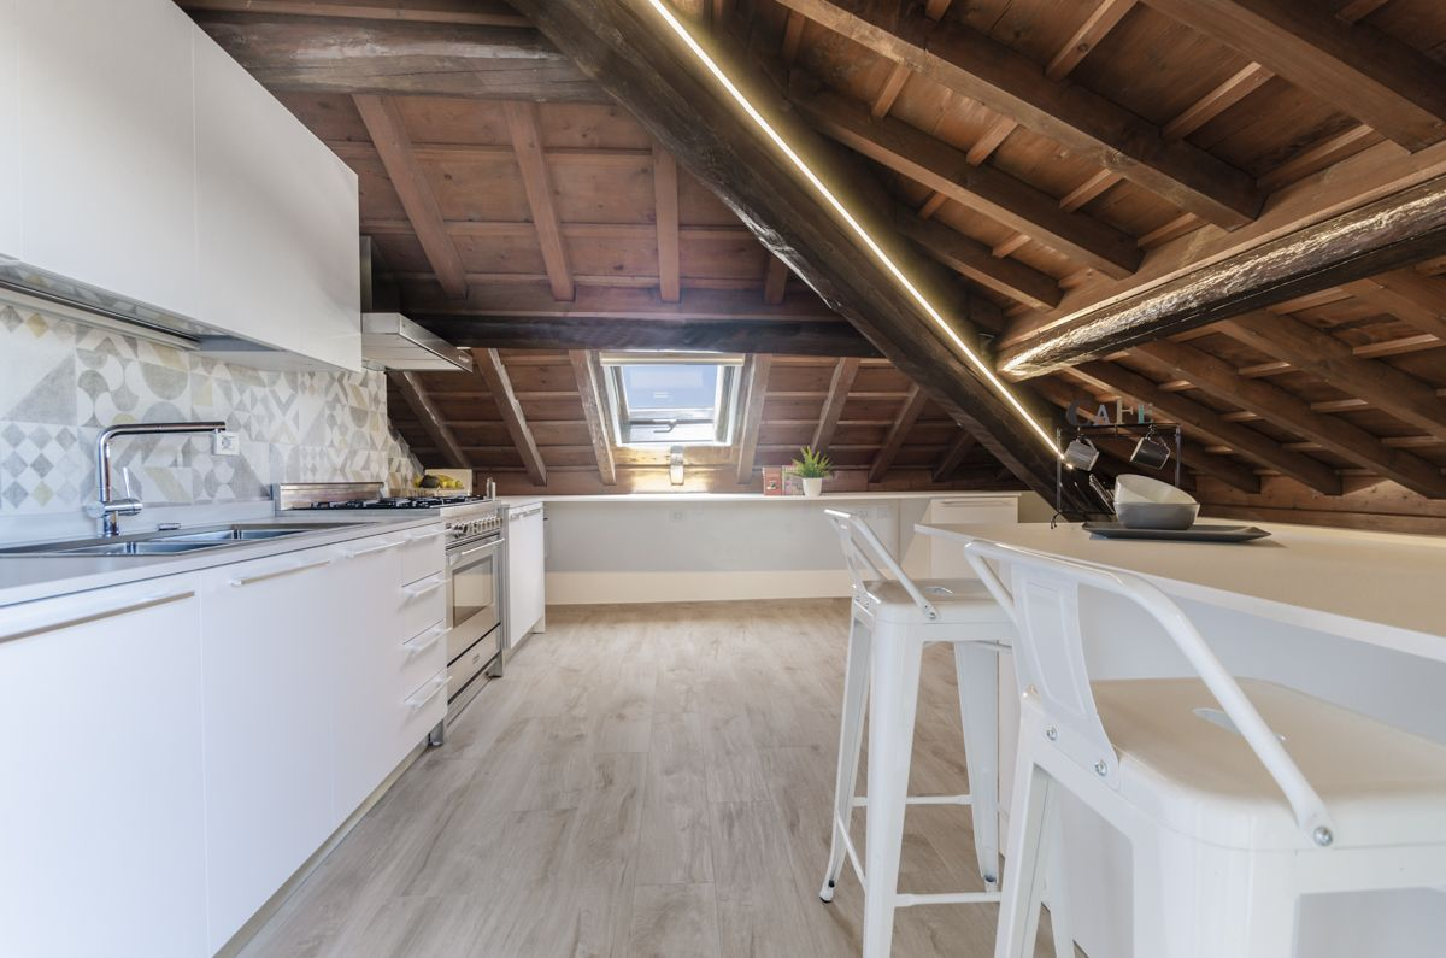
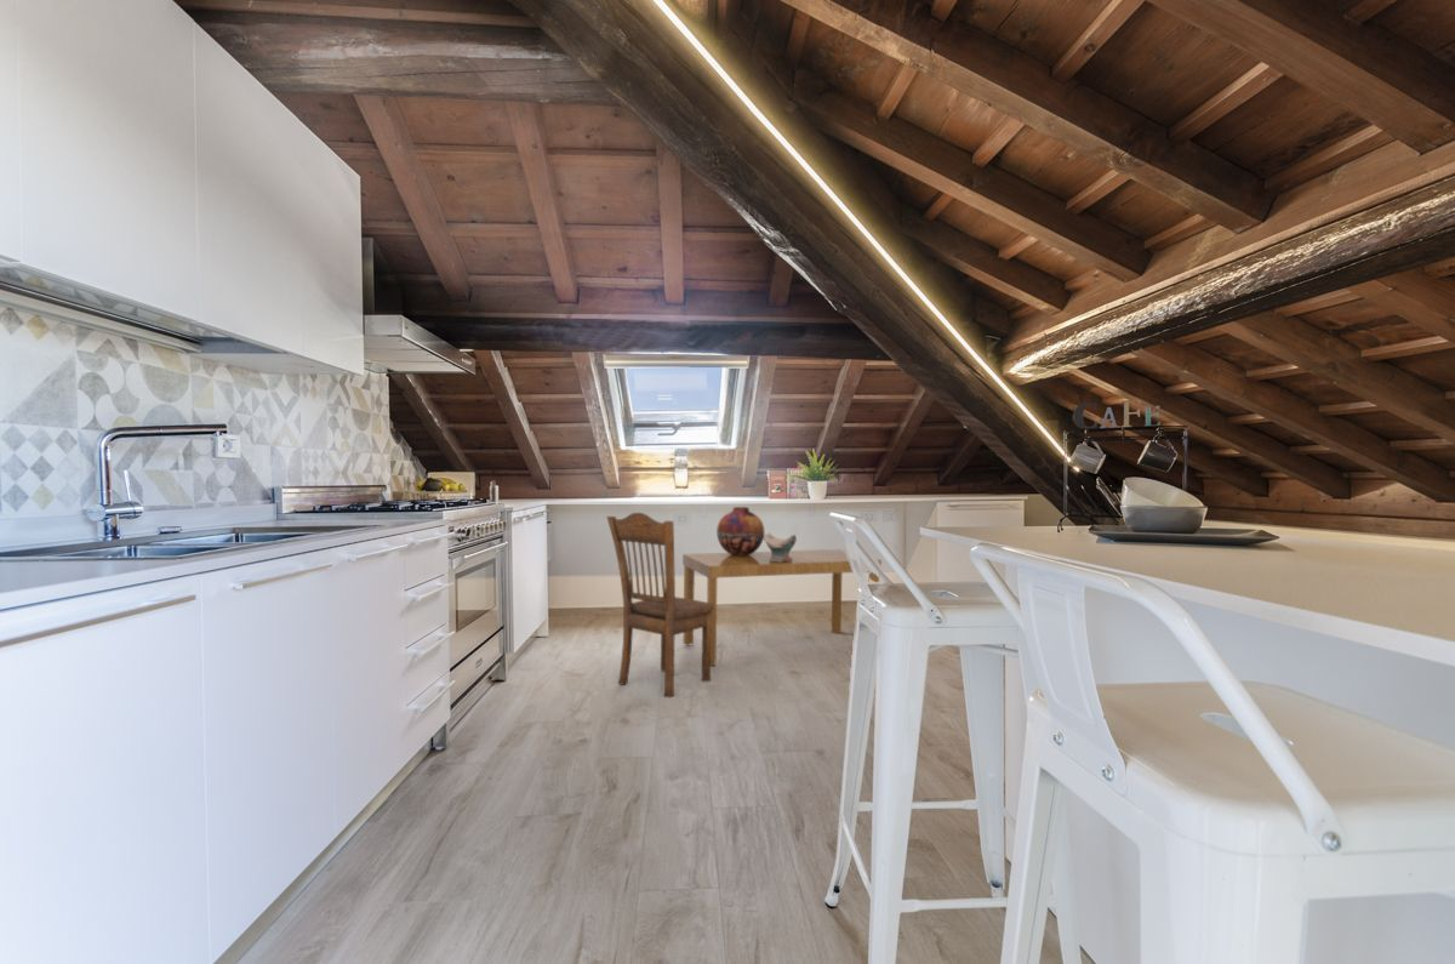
+ vase [715,506,765,557]
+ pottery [763,531,798,563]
+ dining table [681,548,883,667]
+ dining chair [605,512,713,698]
